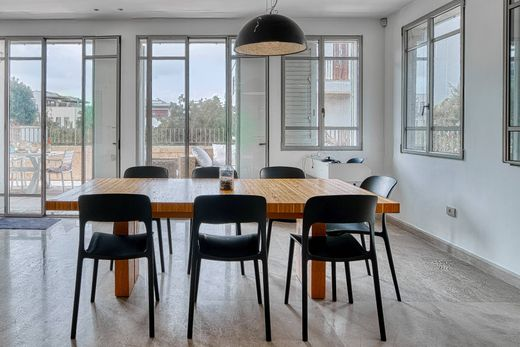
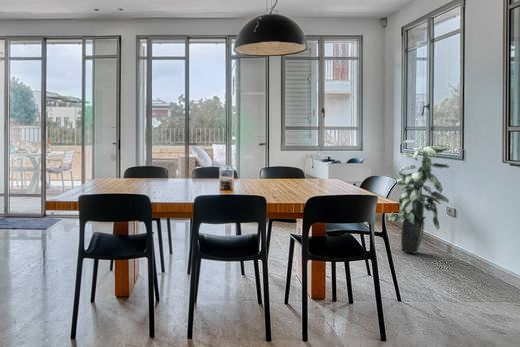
+ indoor plant [387,139,451,255]
